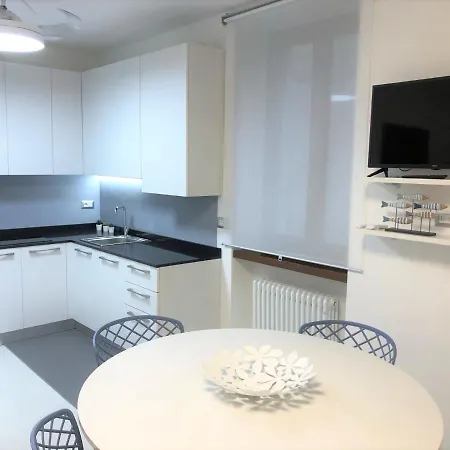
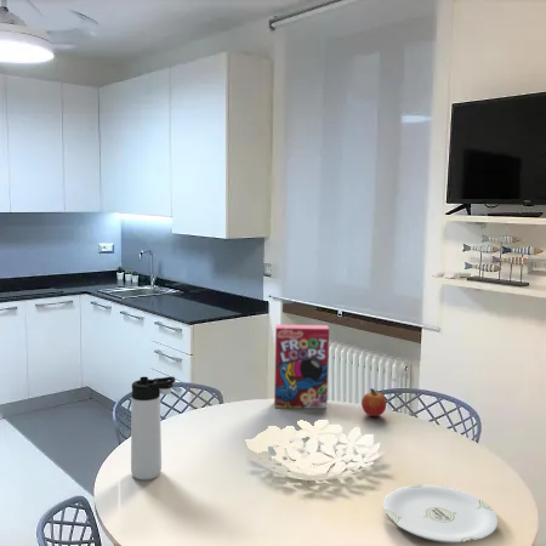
+ thermos bottle [130,376,176,482]
+ fruit [360,387,387,417]
+ plate [382,484,499,545]
+ cereal box [273,324,330,409]
